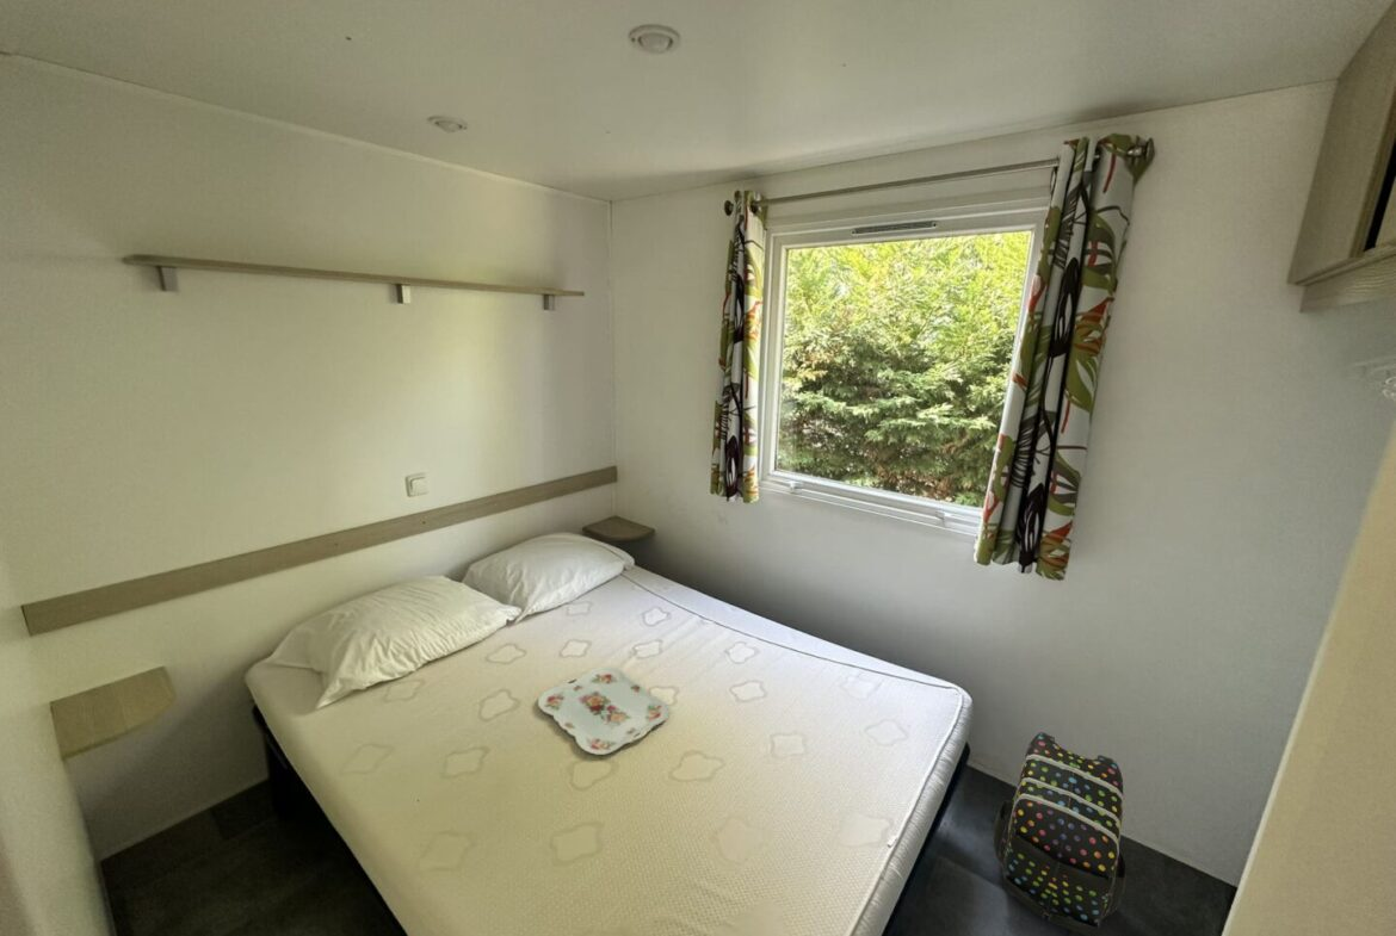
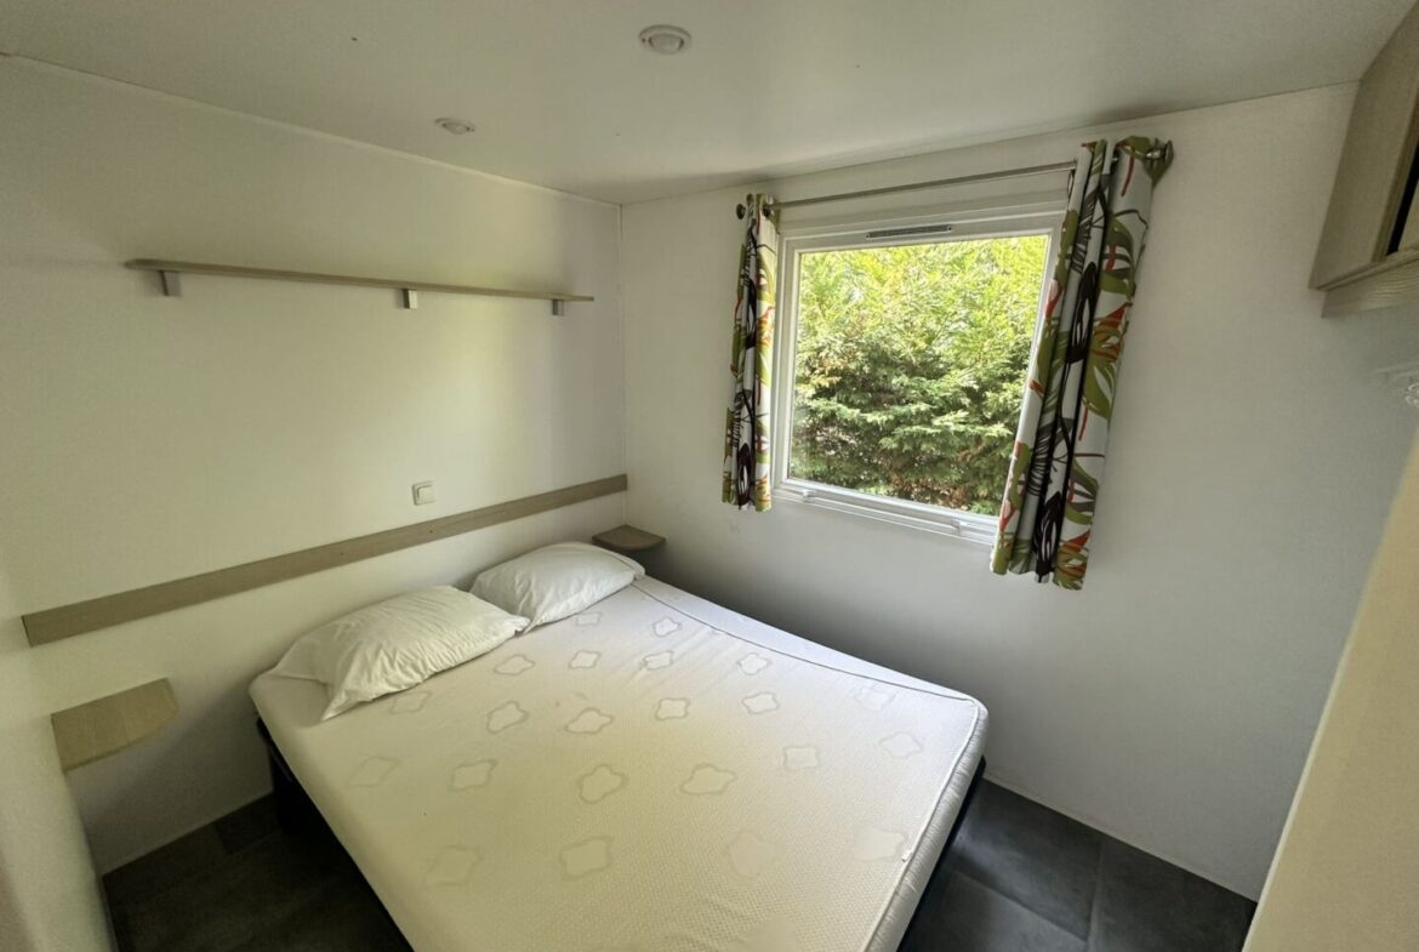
- serving tray [537,665,671,756]
- backpack [993,731,1128,936]
